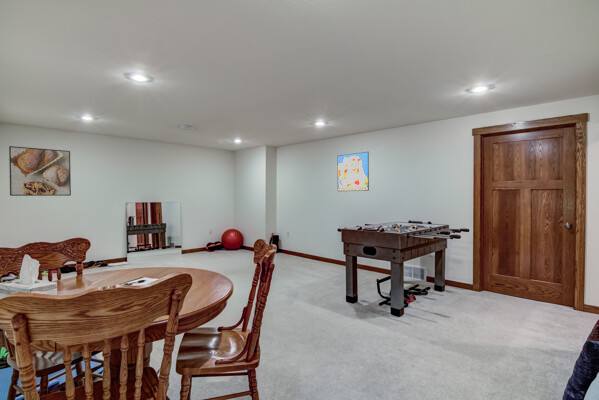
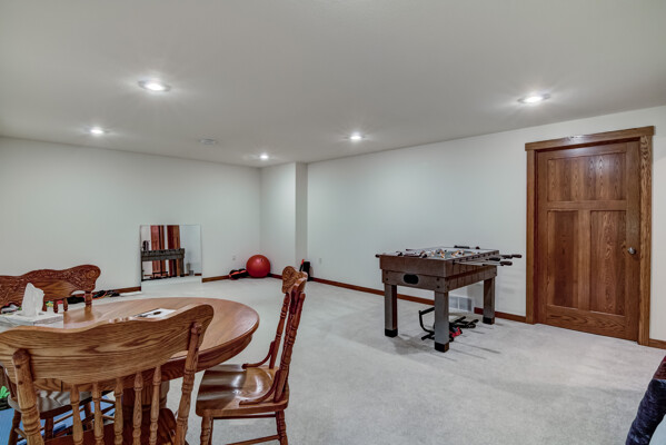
- wall art [336,151,370,192]
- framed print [8,145,72,197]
